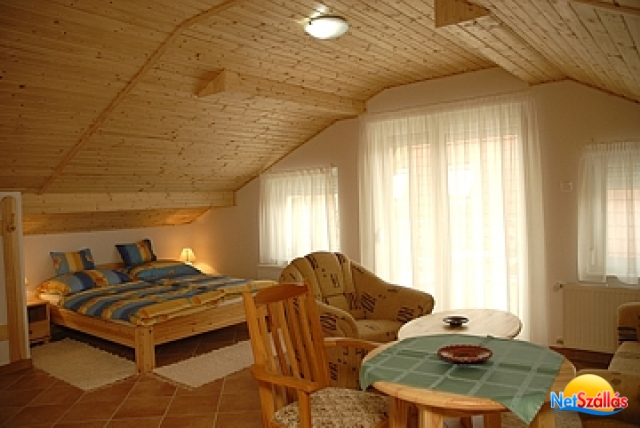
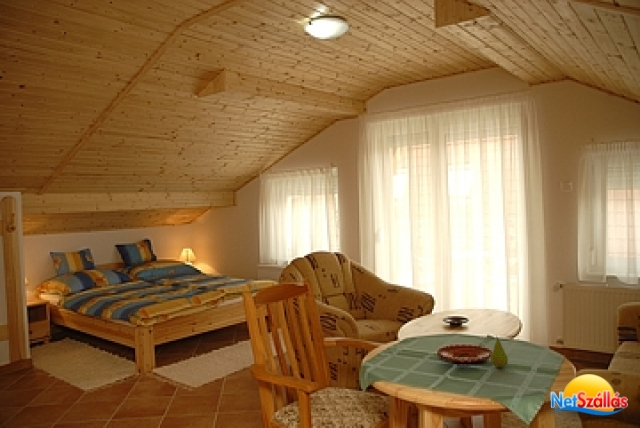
+ fruit [490,335,509,368]
